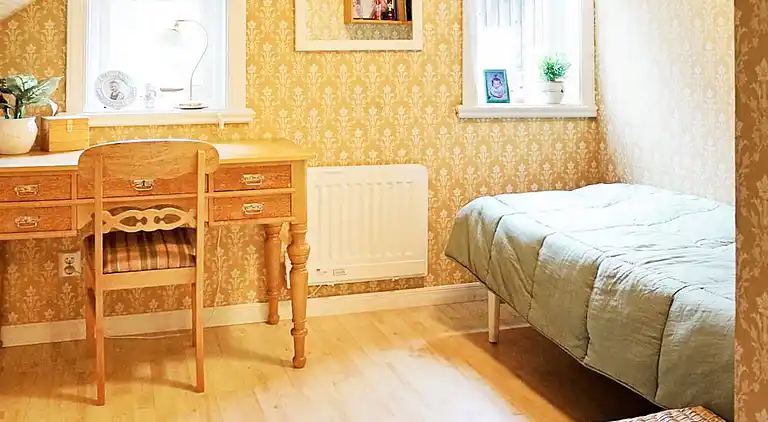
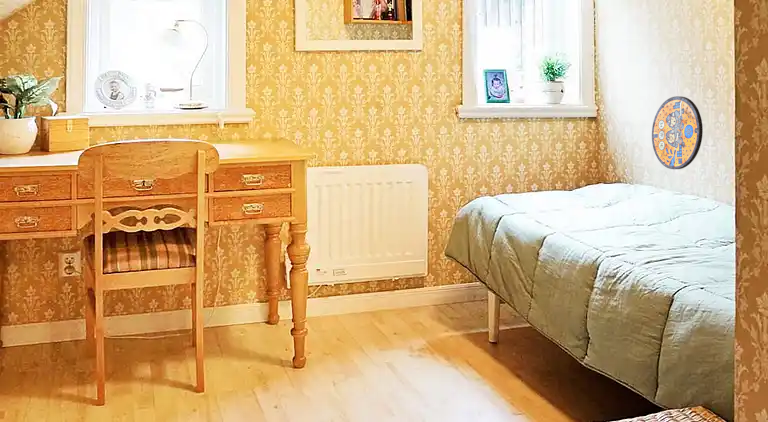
+ manhole cover [651,95,704,170]
